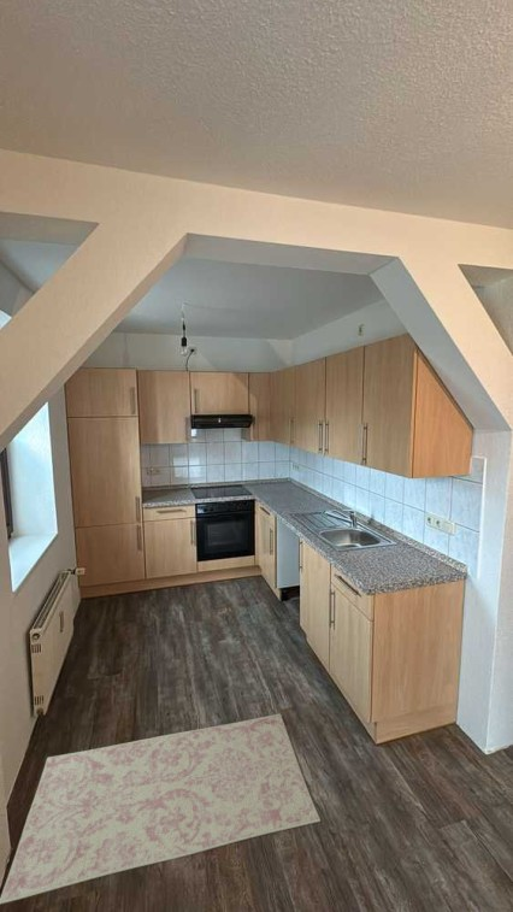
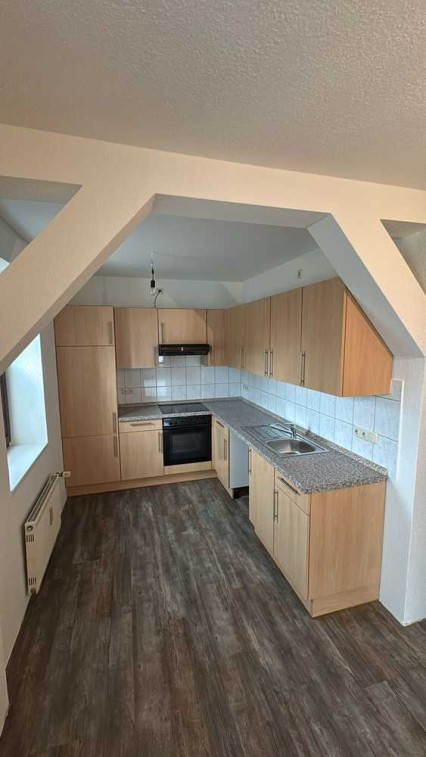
- rug [0,712,322,905]
